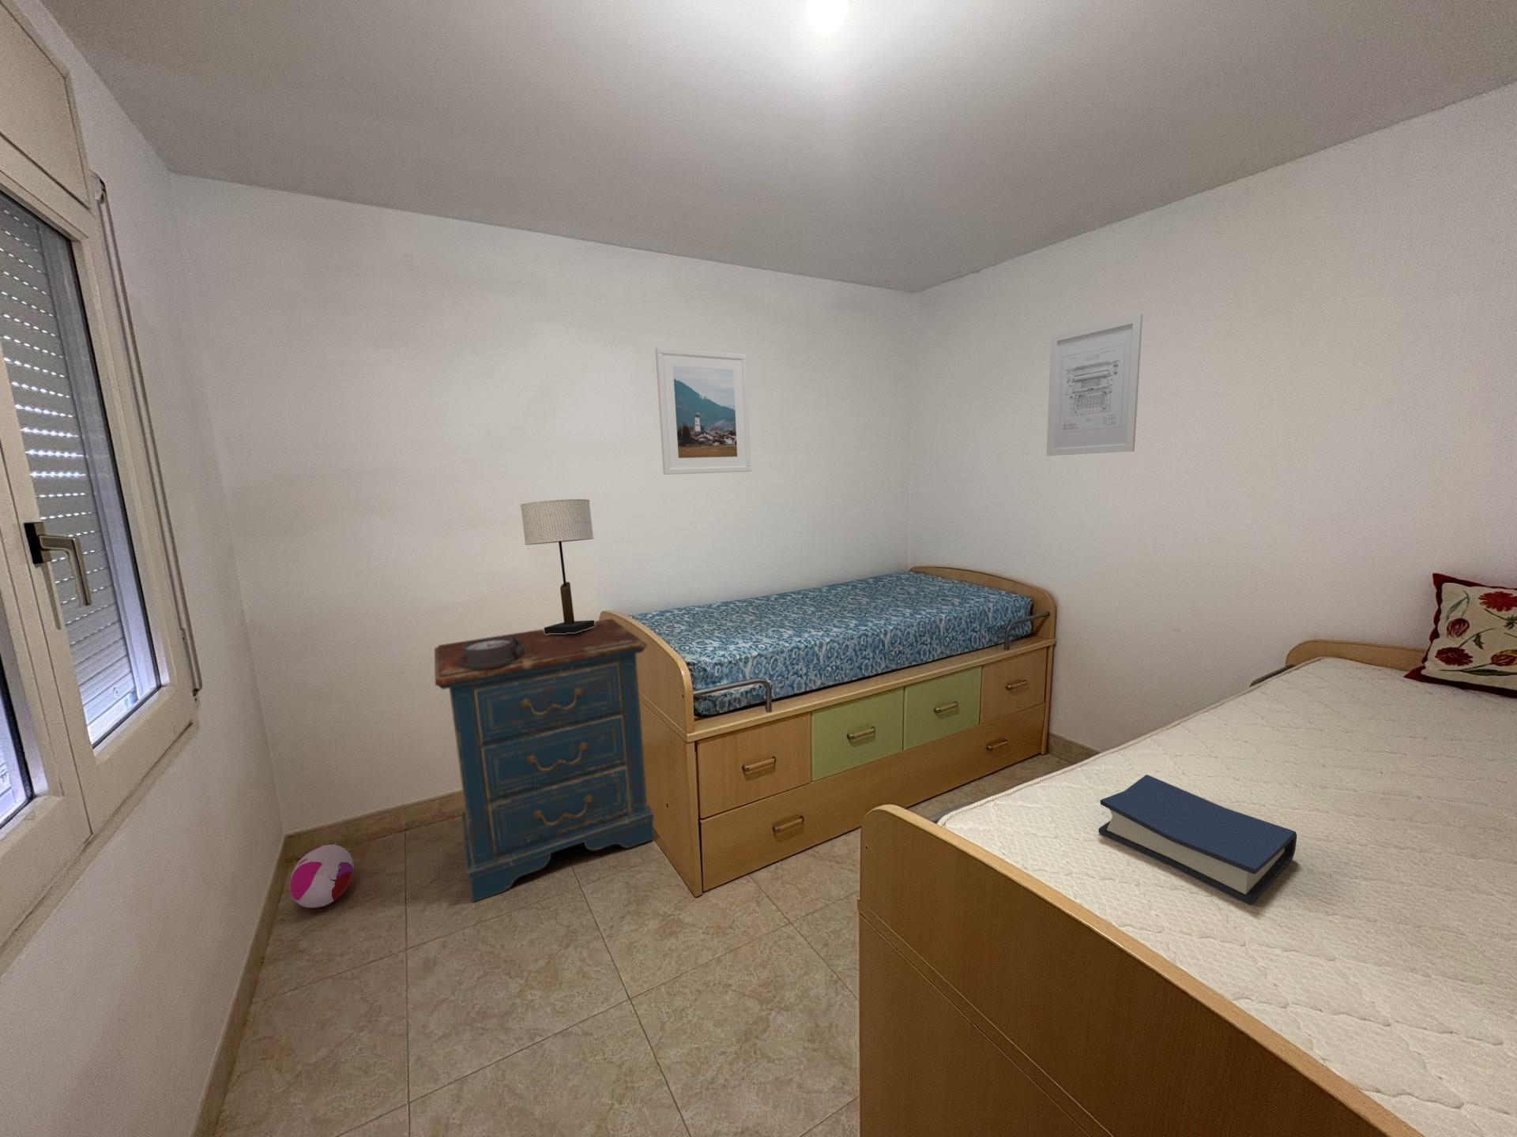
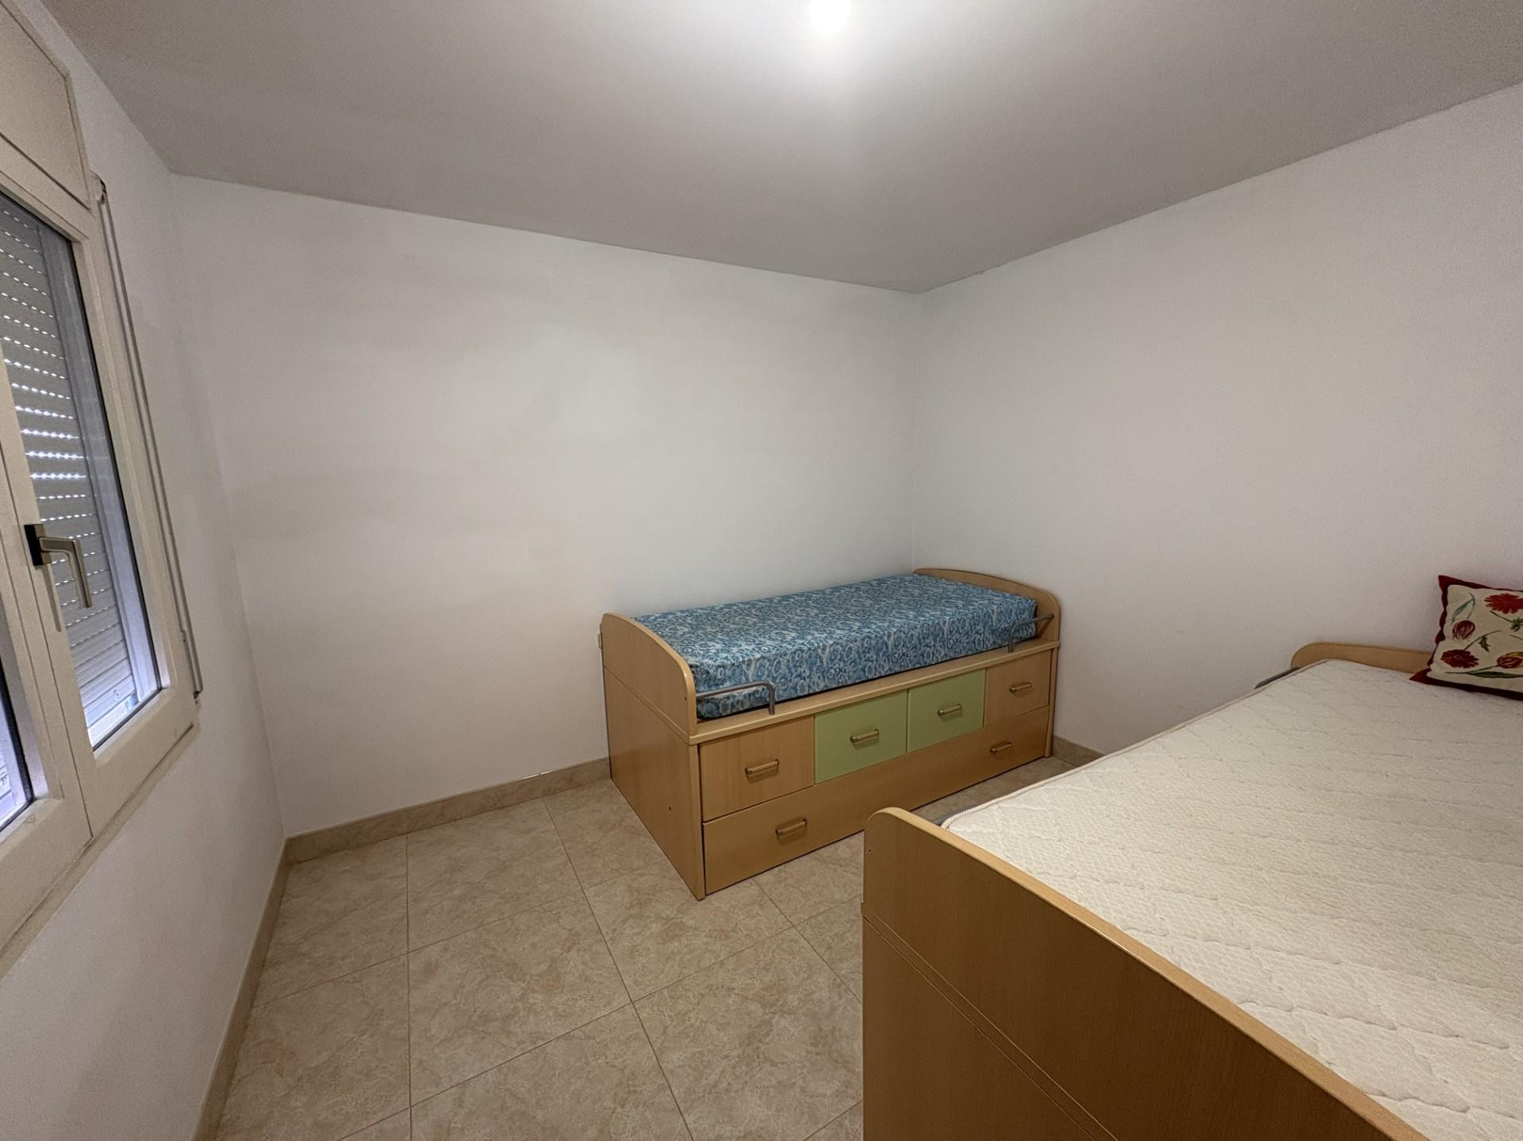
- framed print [655,346,753,475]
- plush toy [289,842,354,909]
- dresser [434,617,655,903]
- table lamp [520,498,595,634]
- hardback book [1098,774,1298,905]
- wall art [1046,313,1143,456]
- alarm clock [456,637,532,670]
